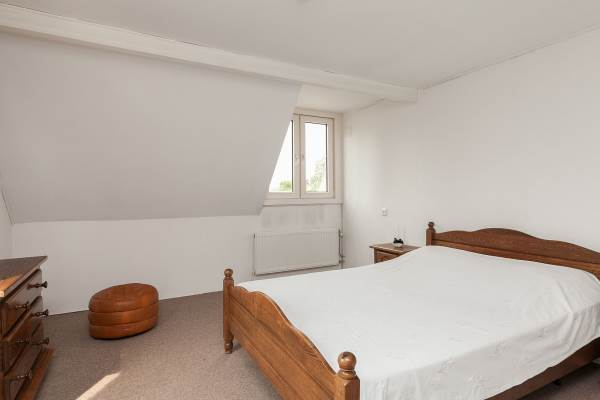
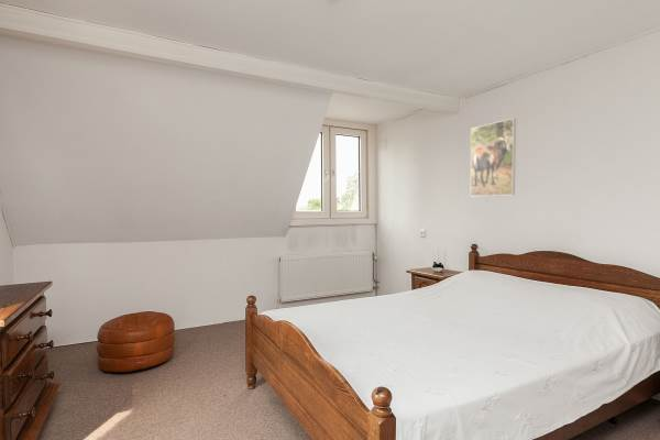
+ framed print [470,118,517,197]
